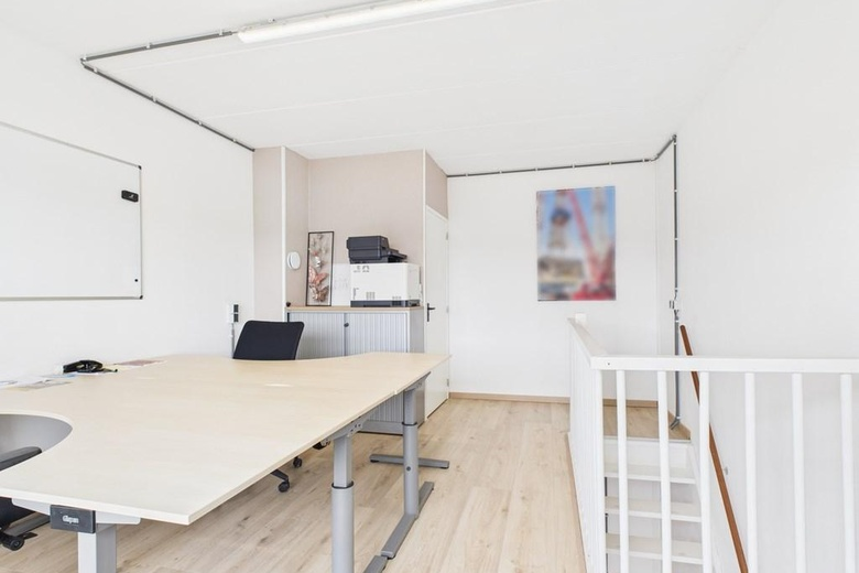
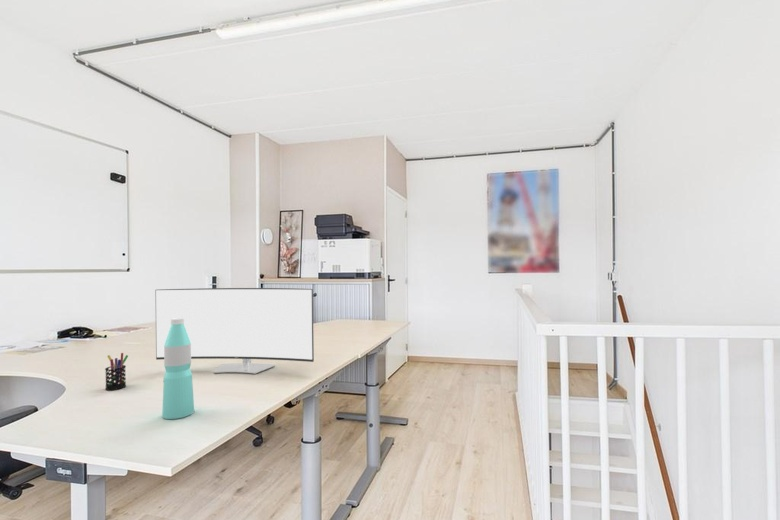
+ monitor [154,287,315,375]
+ water bottle [161,318,195,420]
+ pen holder [104,352,129,391]
